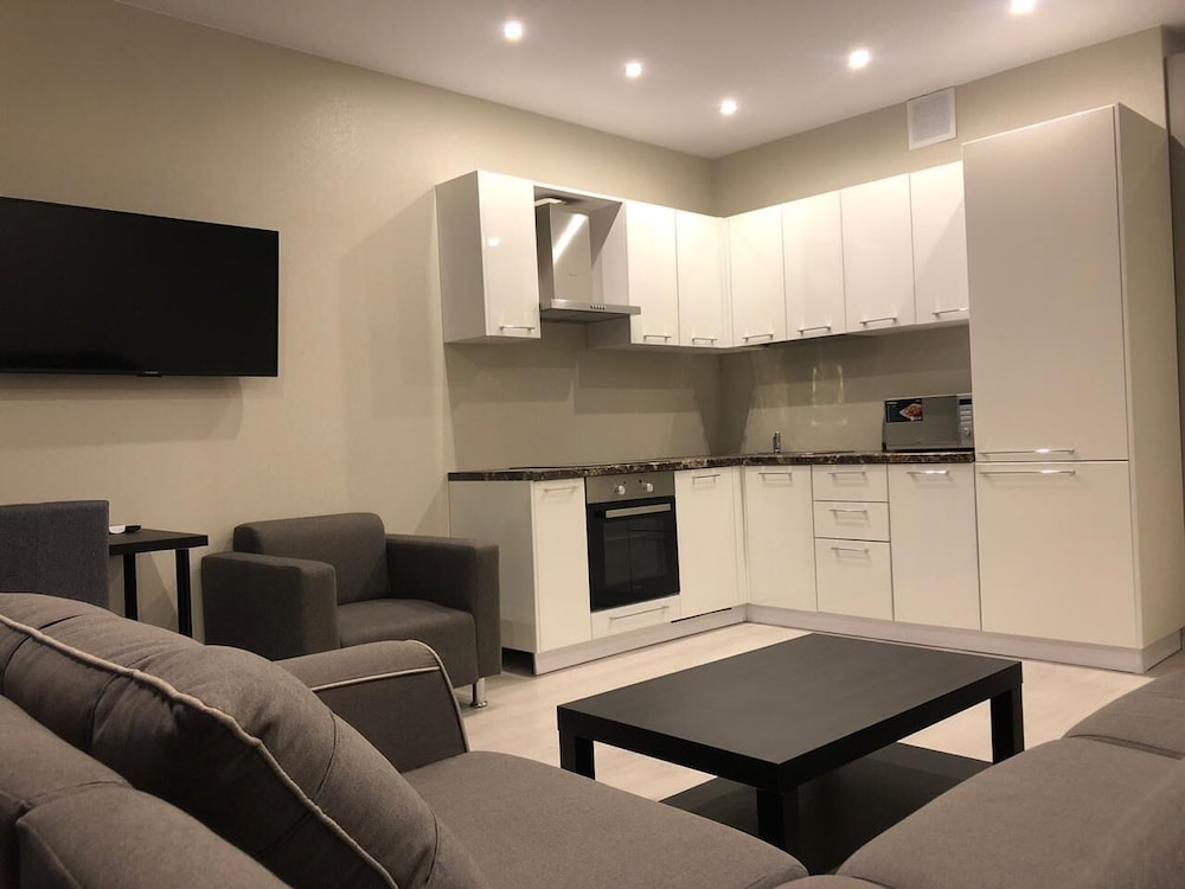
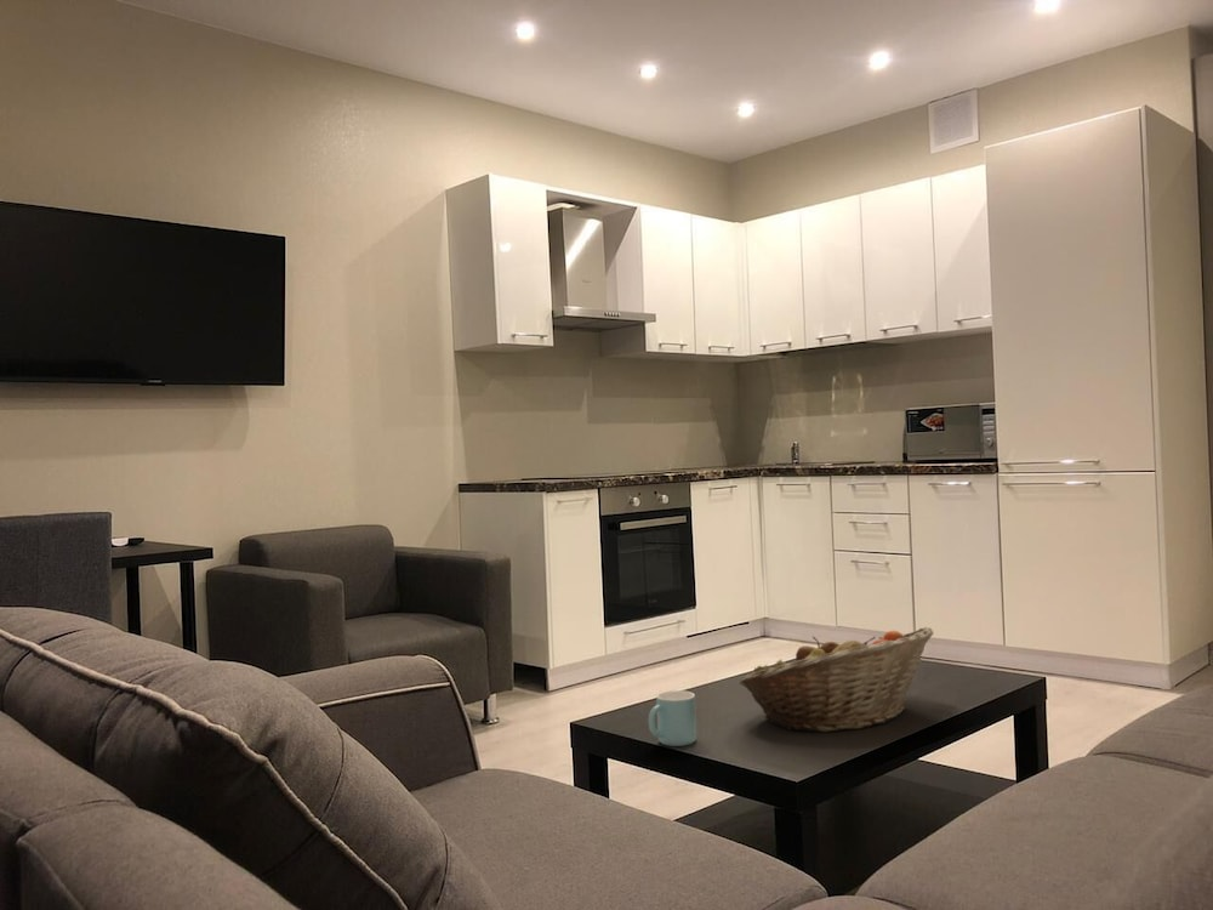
+ mug [648,689,697,747]
+ fruit basket [739,626,935,733]
